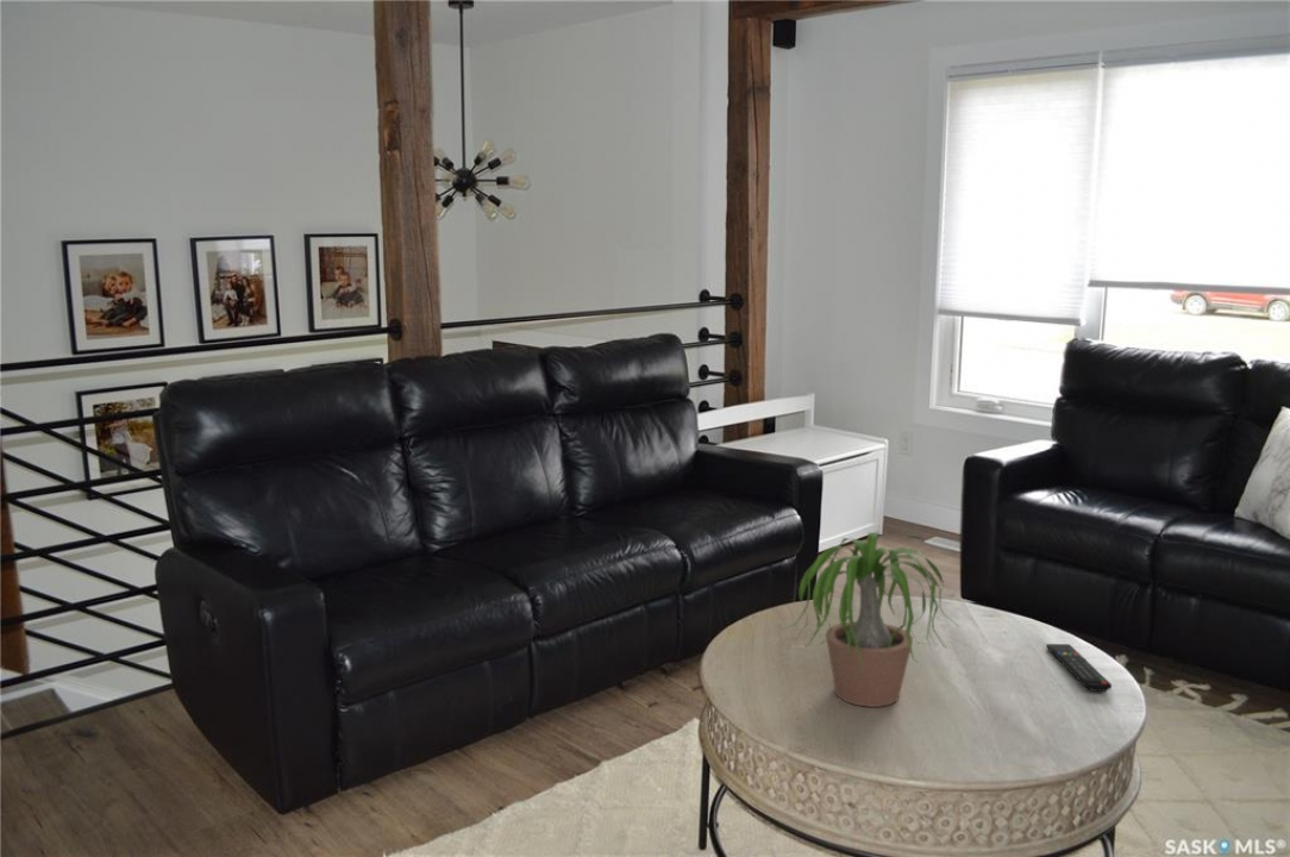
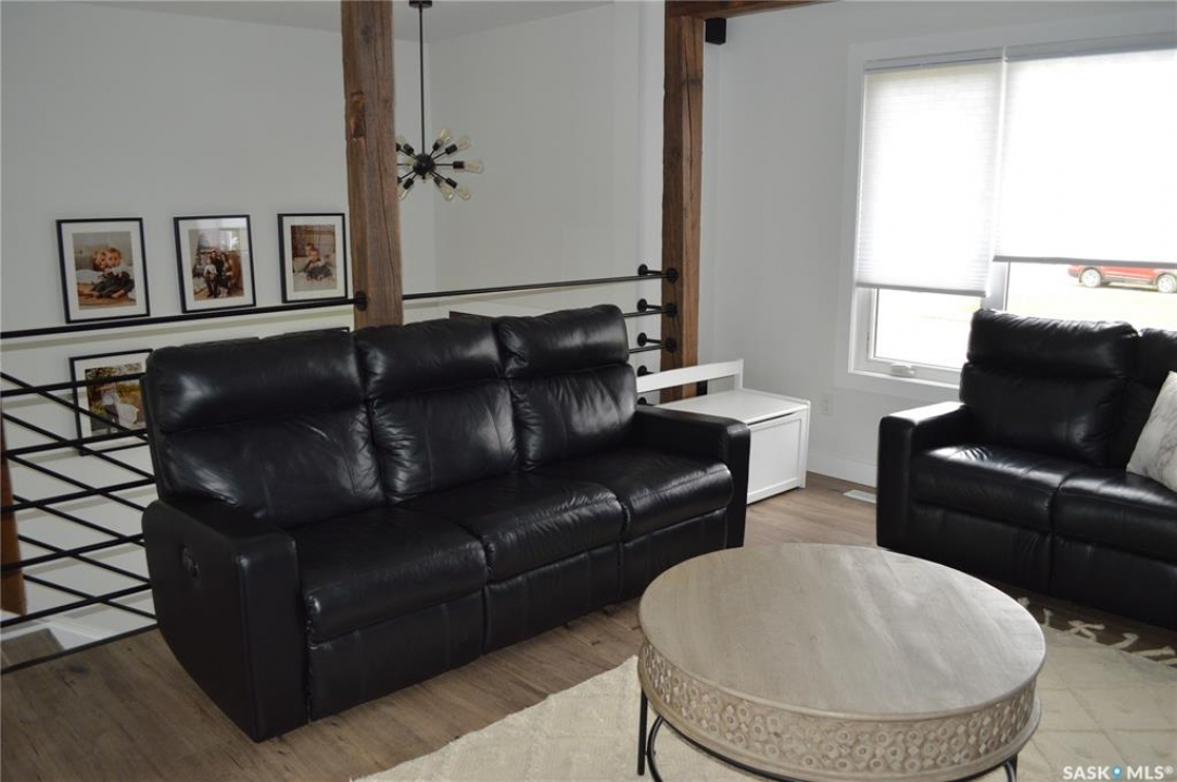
- potted plant [777,531,963,708]
- remote control [1045,643,1113,693]
